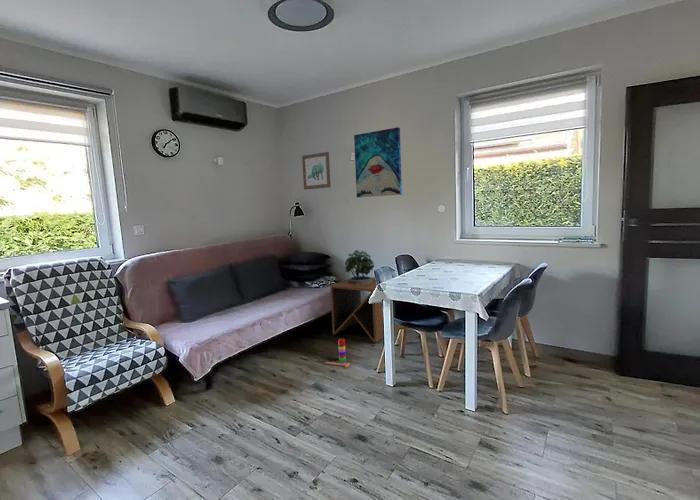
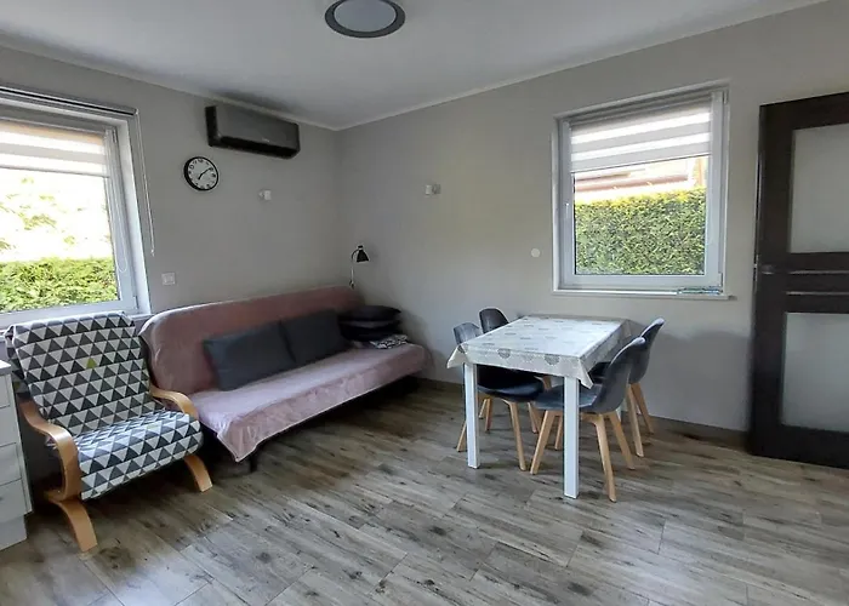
- wall art [301,151,332,191]
- wall art [353,126,403,198]
- stacking toy [325,337,351,369]
- side table [329,276,384,344]
- potted plant [344,246,375,285]
